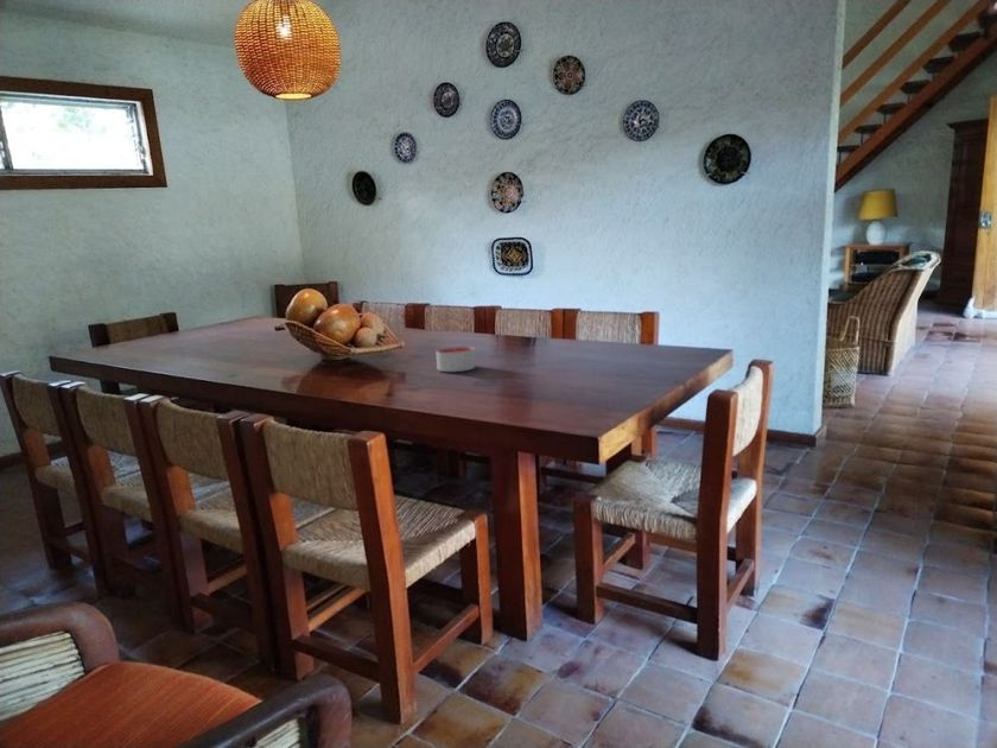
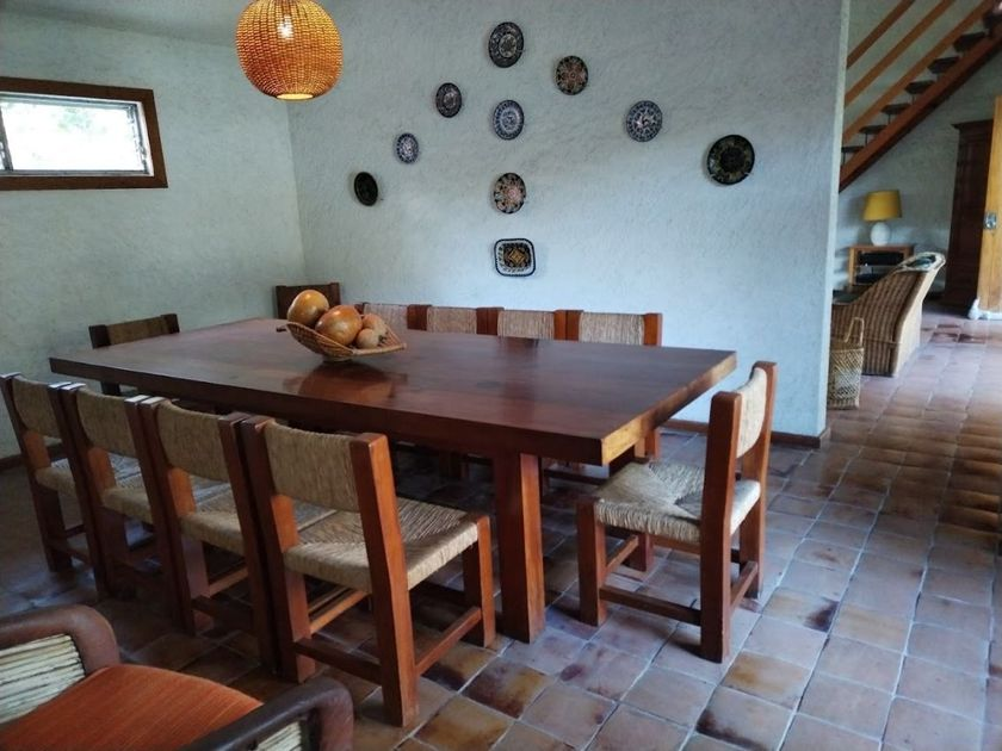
- candle [434,346,476,373]
